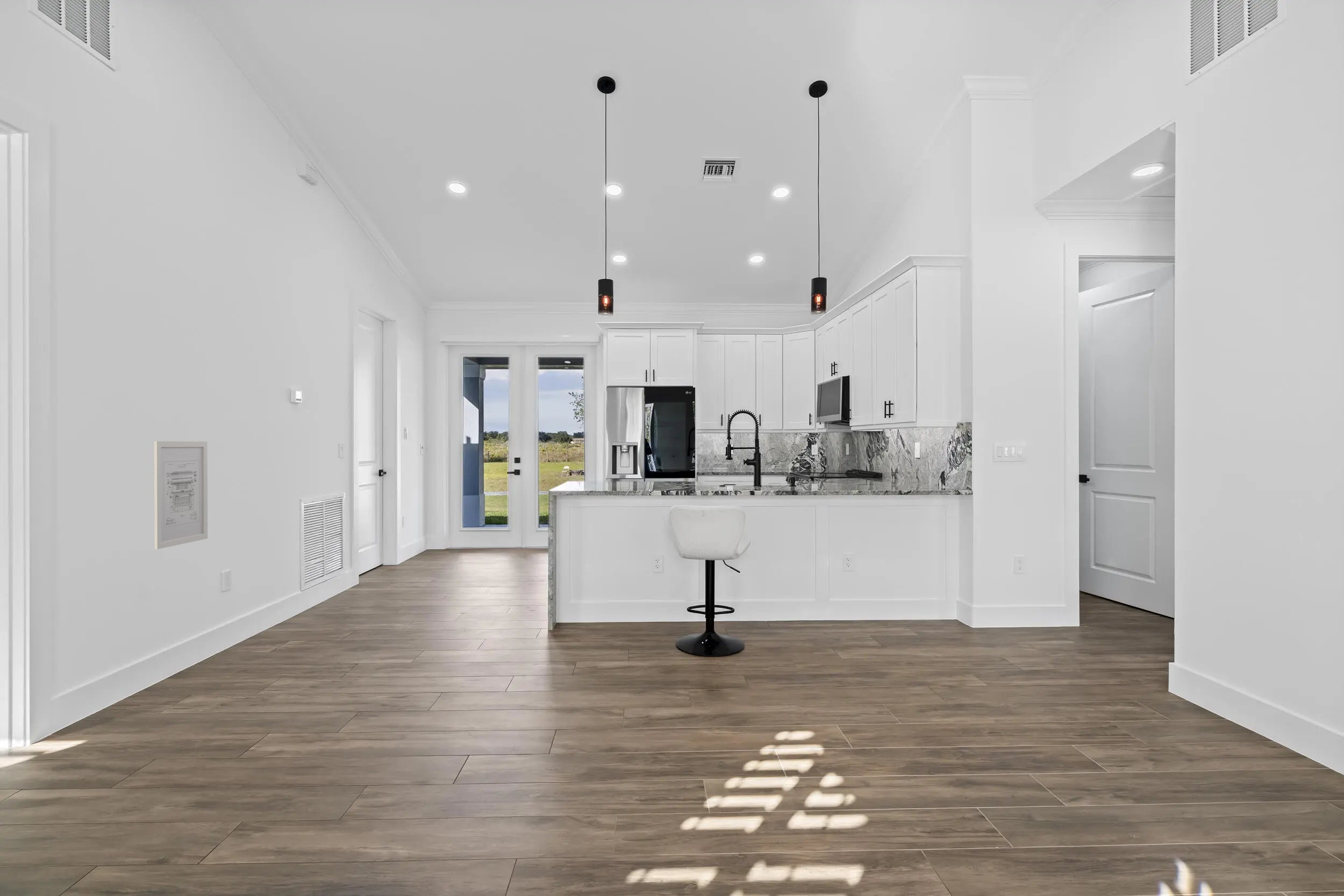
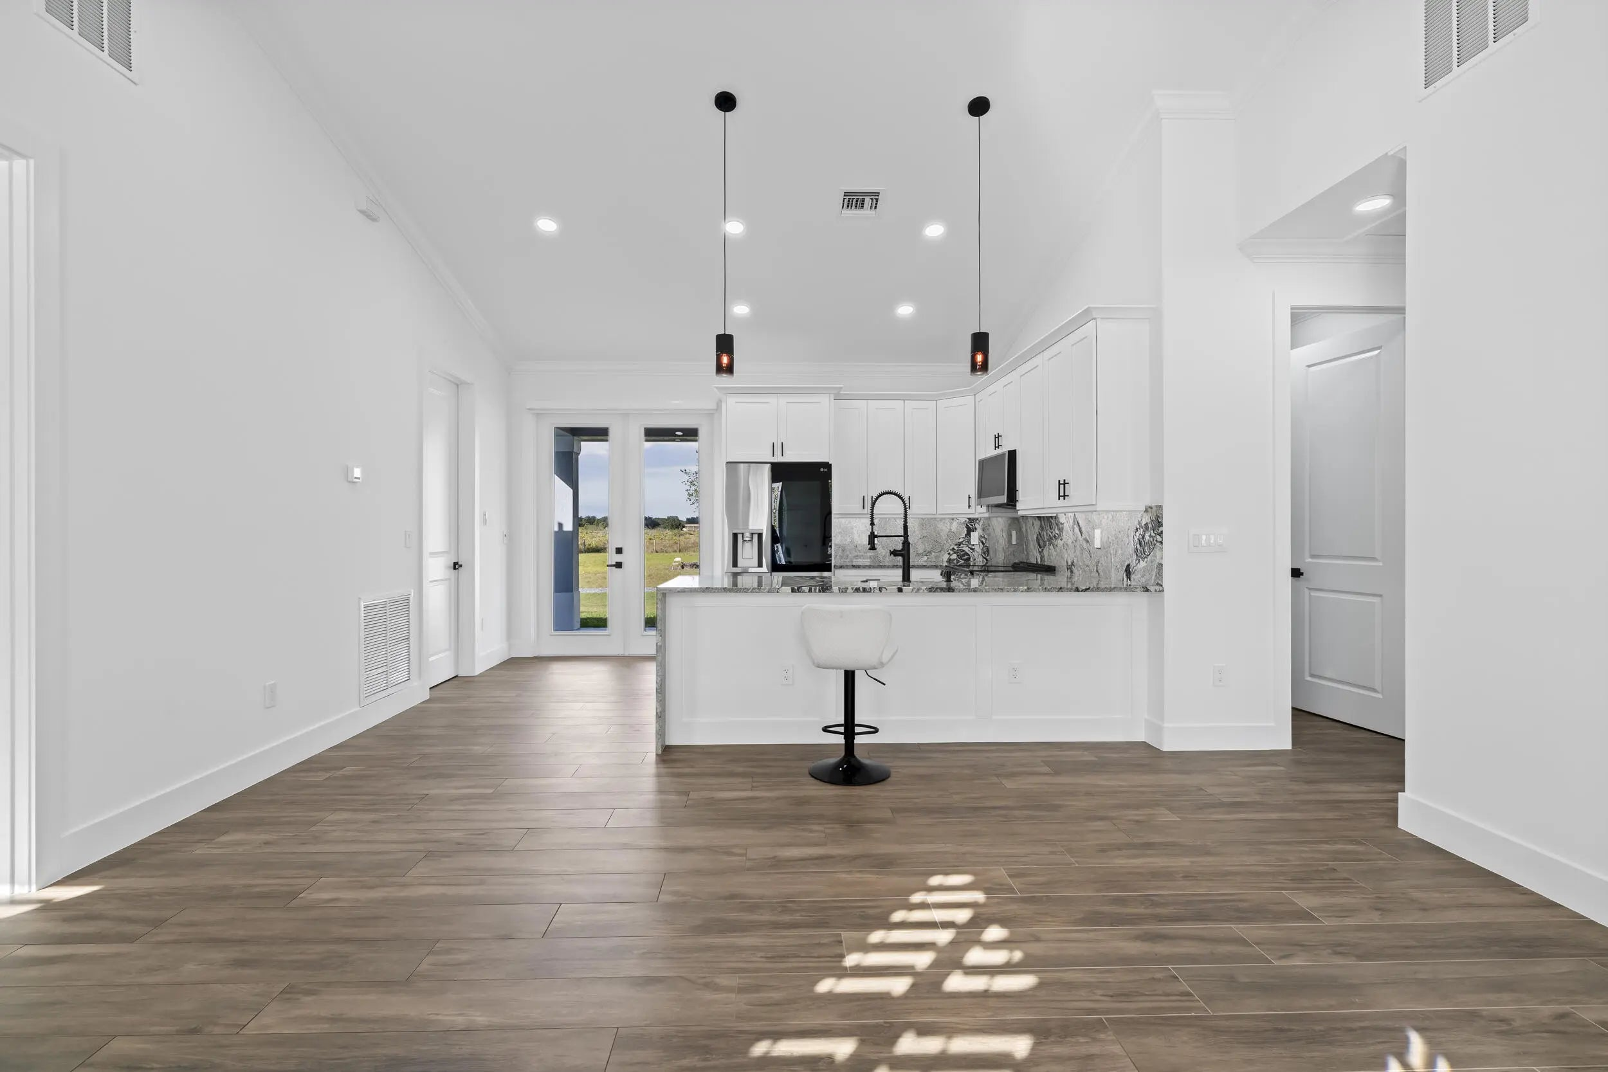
- wall art [154,441,208,550]
